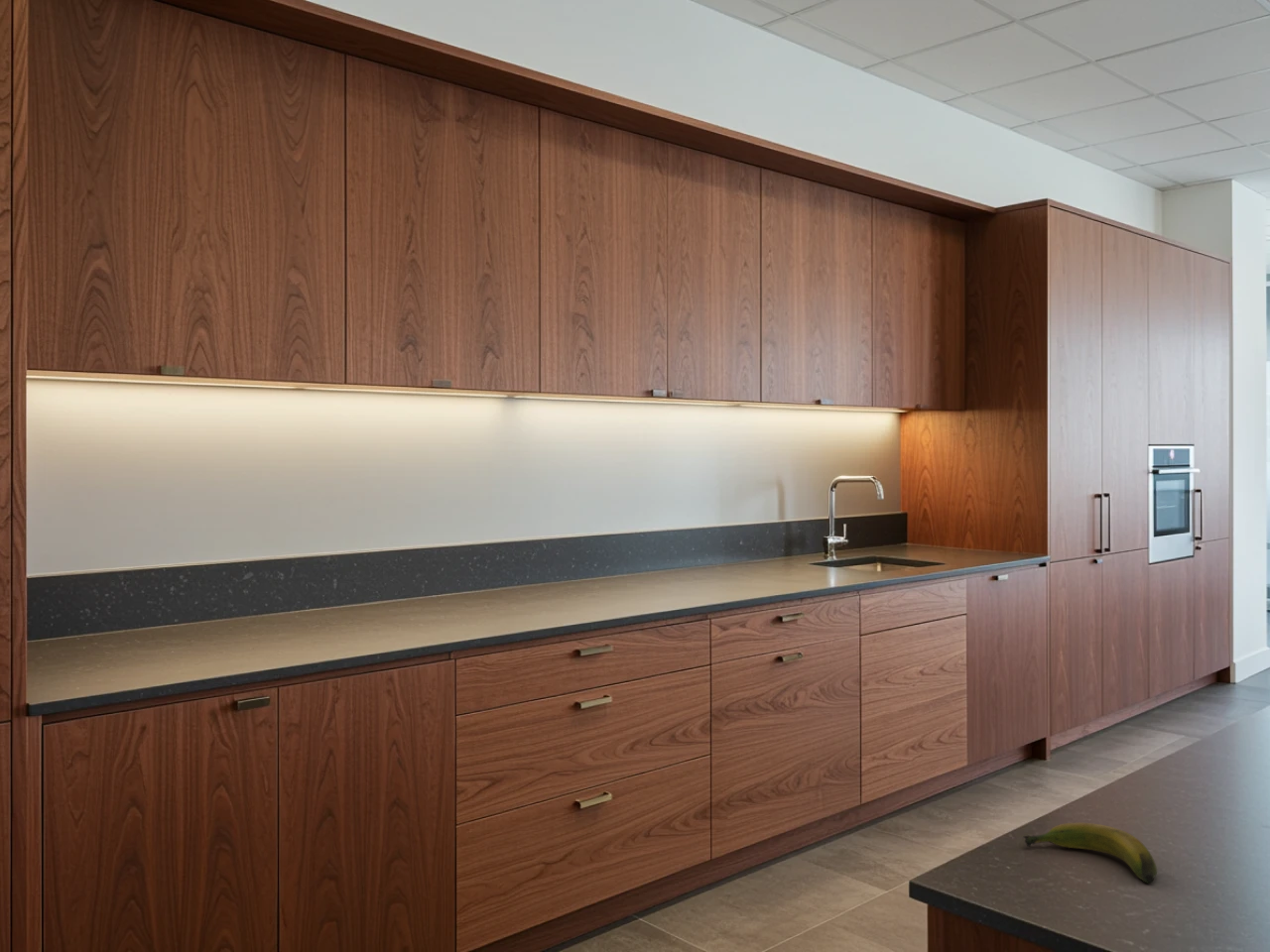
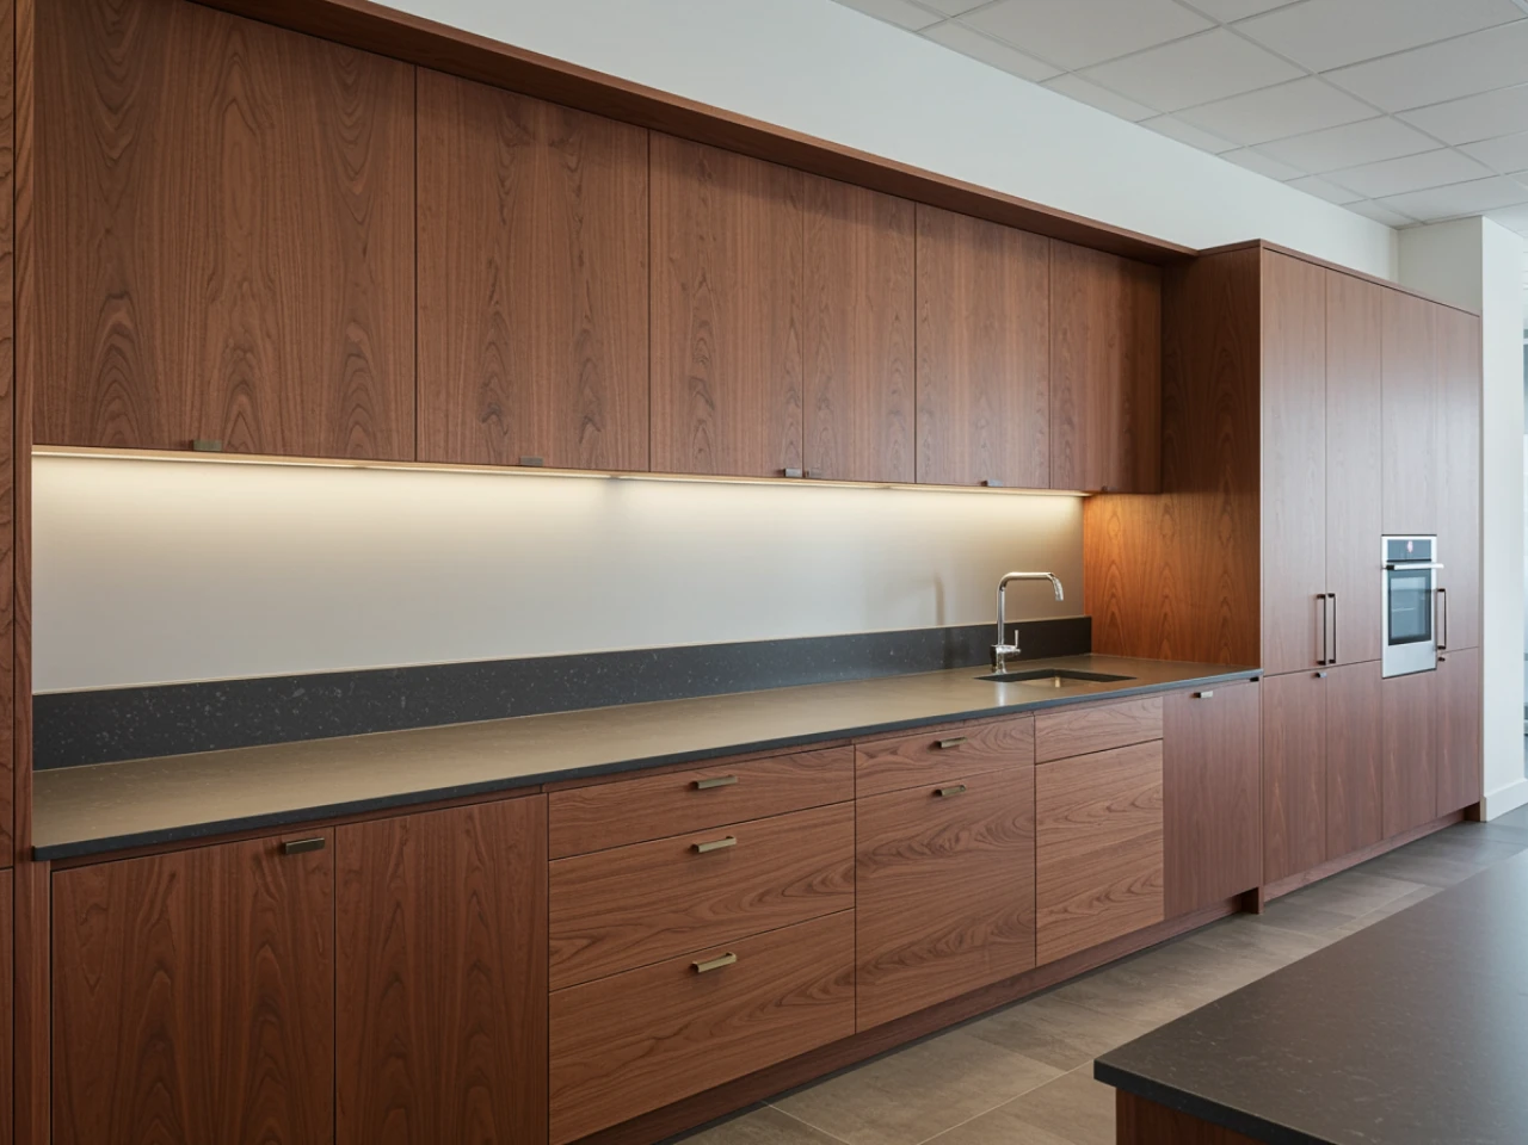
- banana [1023,822,1158,885]
